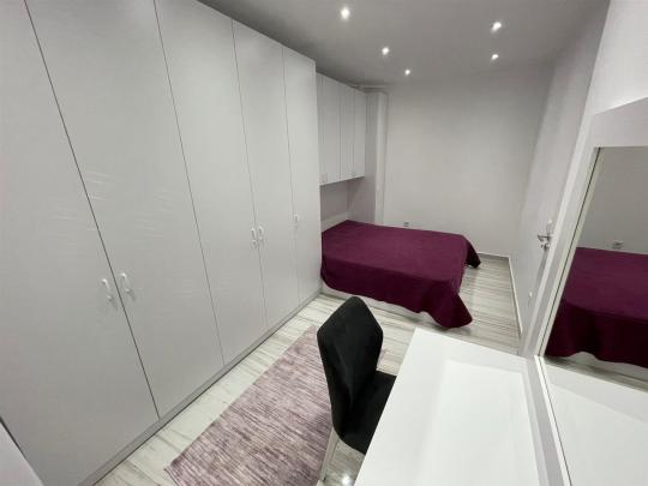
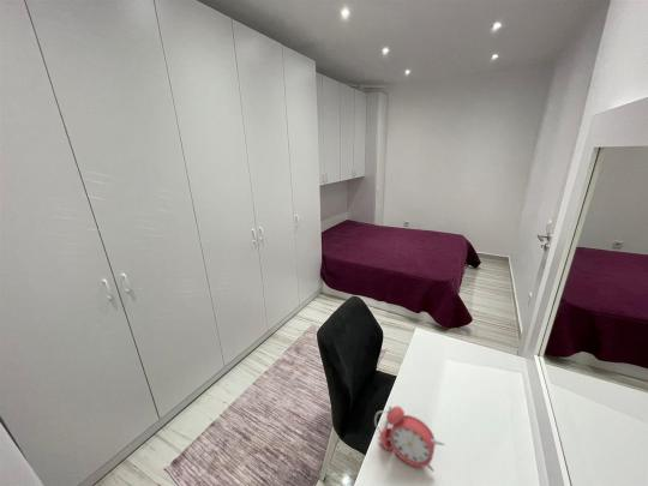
+ alarm clock [373,404,446,473]
